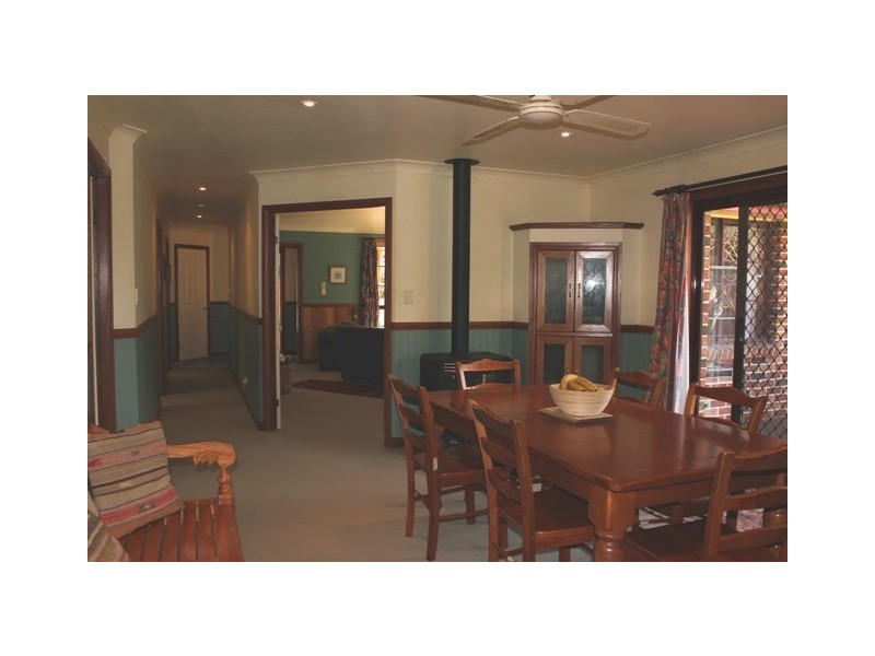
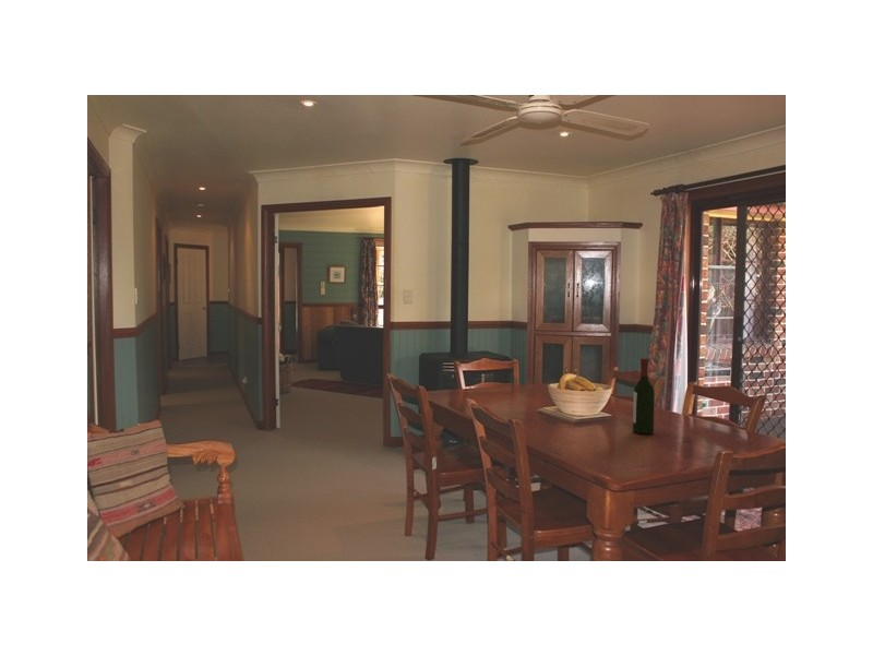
+ wine bottle [632,357,656,434]
